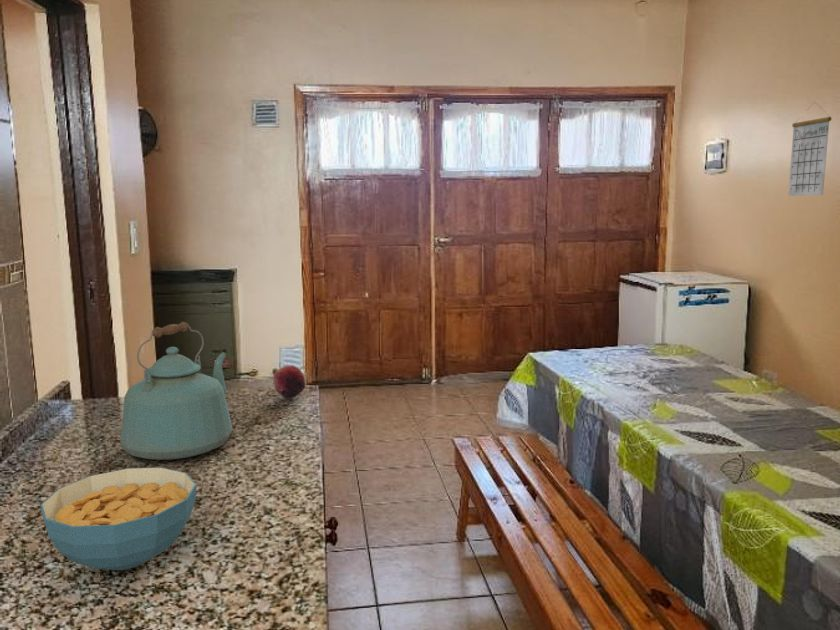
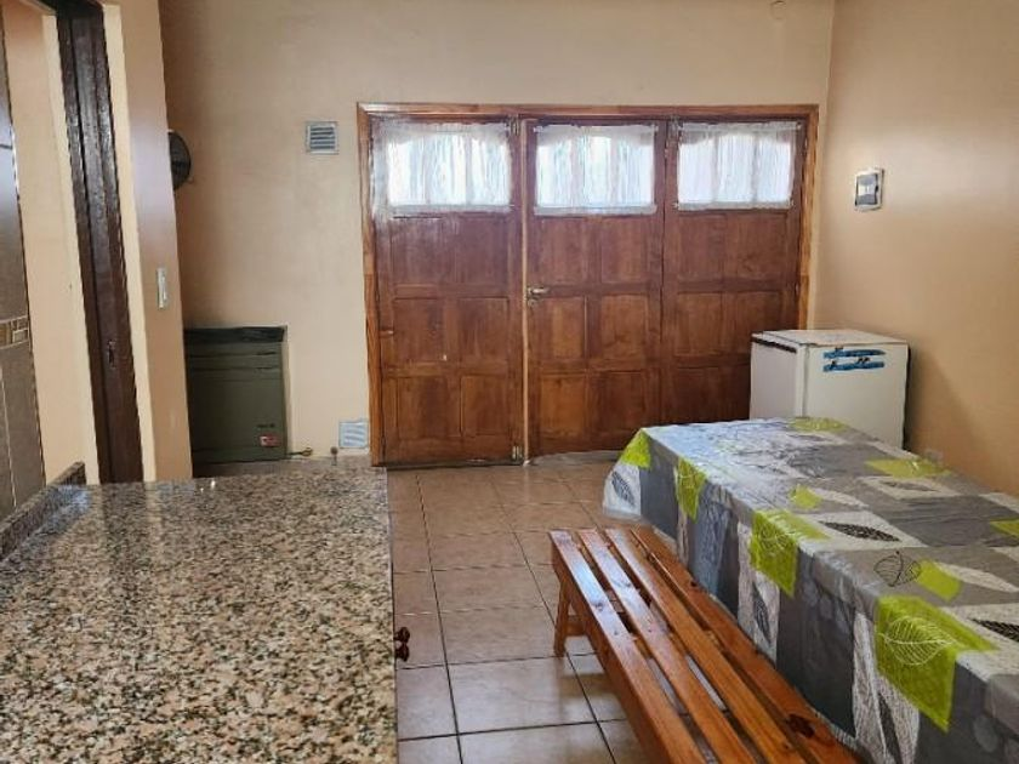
- calendar [787,102,833,197]
- kettle [119,321,233,461]
- cereal bowl [40,466,198,571]
- fruit [273,364,306,400]
